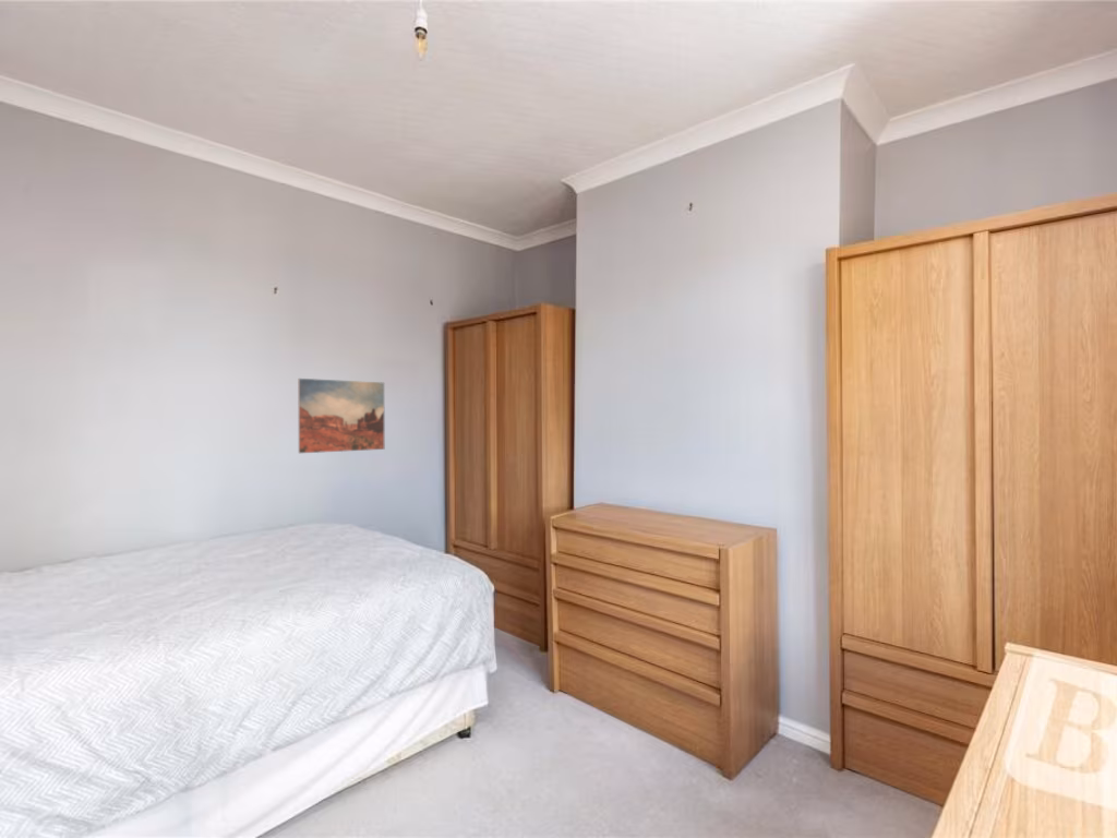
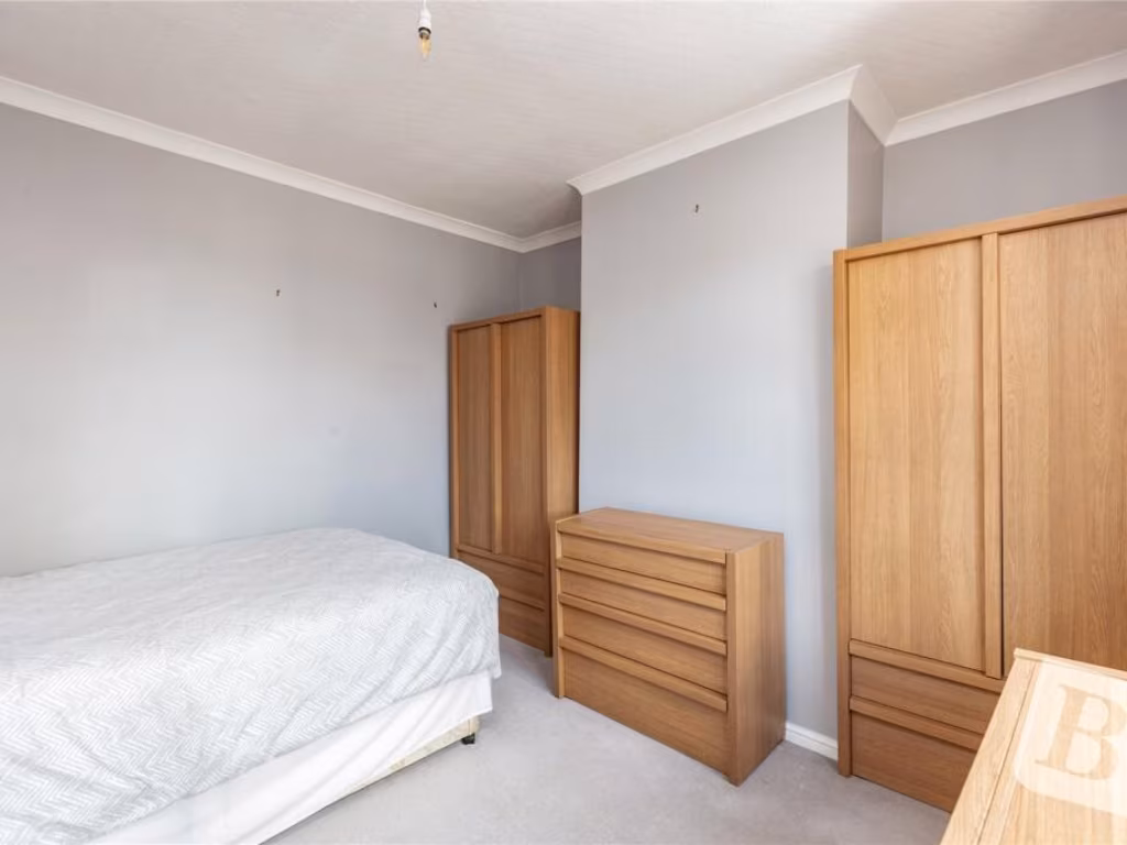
- wall art [298,378,385,454]
